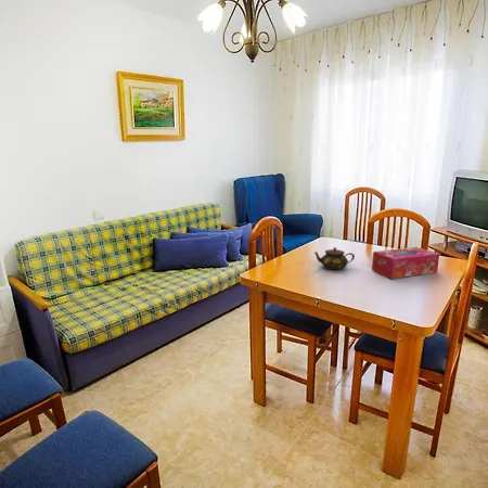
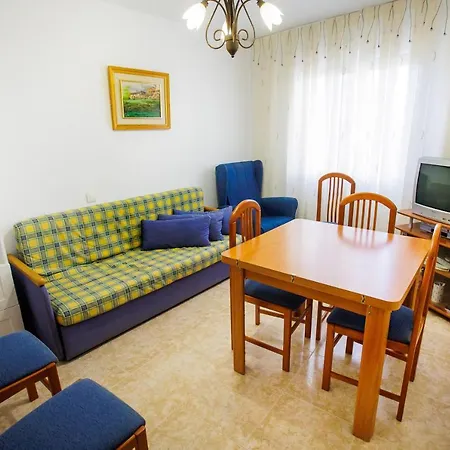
- tissue box [371,246,440,280]
- teapot [313,246,356,271]
